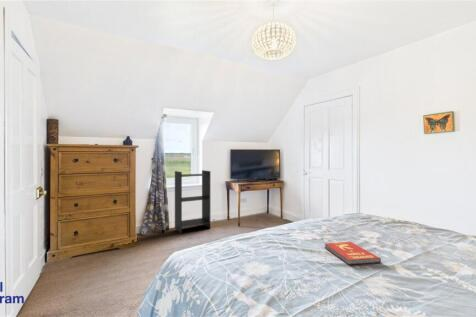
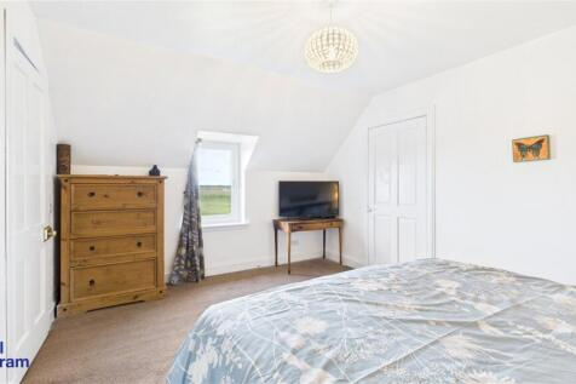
- bookshelf [174,169,211,234]
- book [324,241,382,265]
